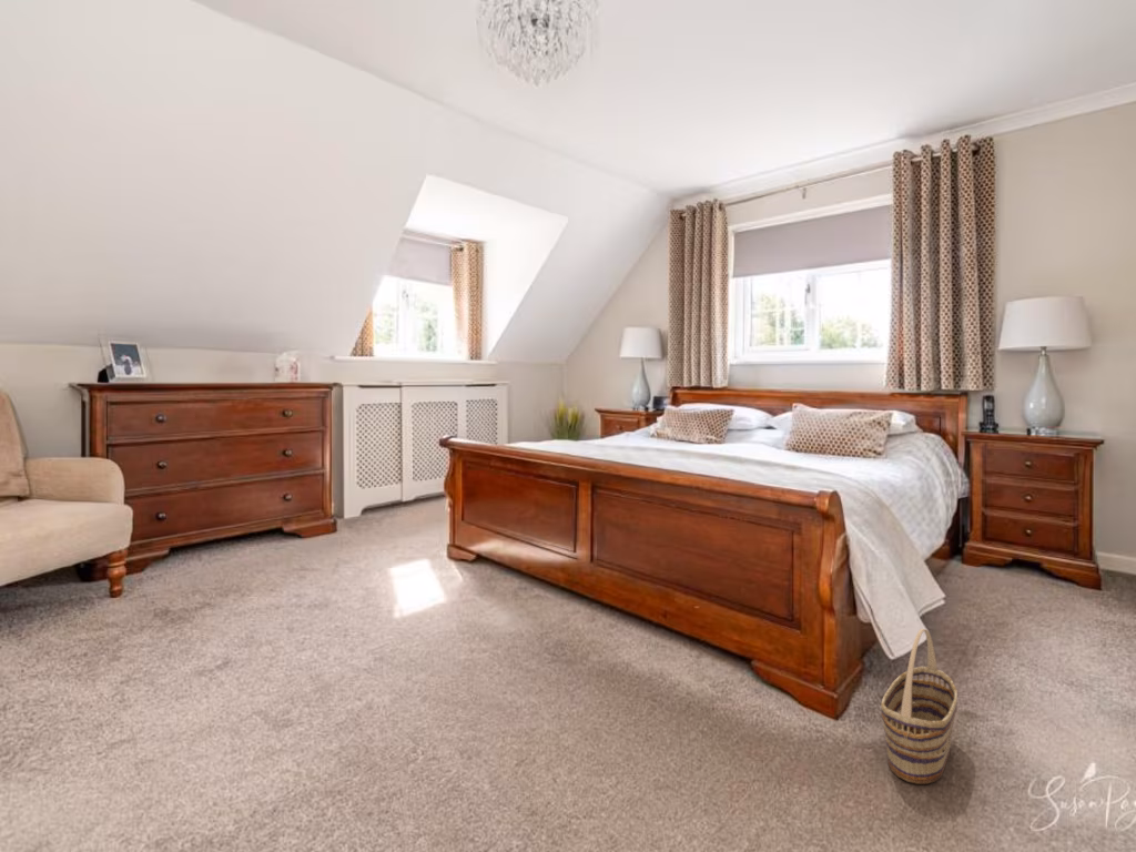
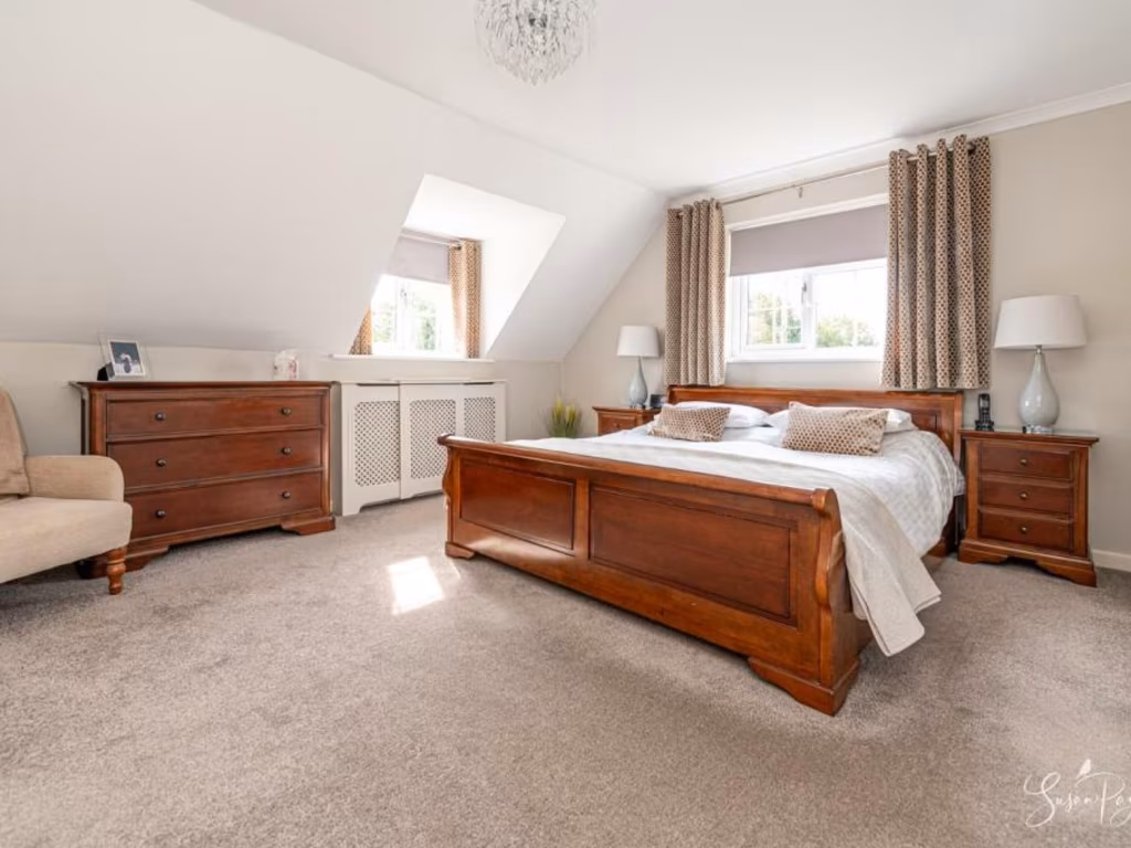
- basket [880,628,958,785]
